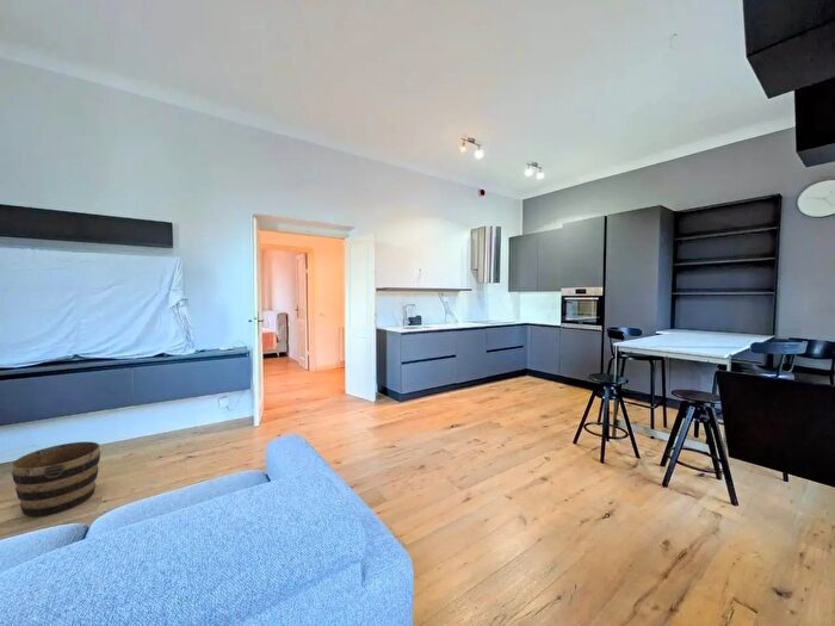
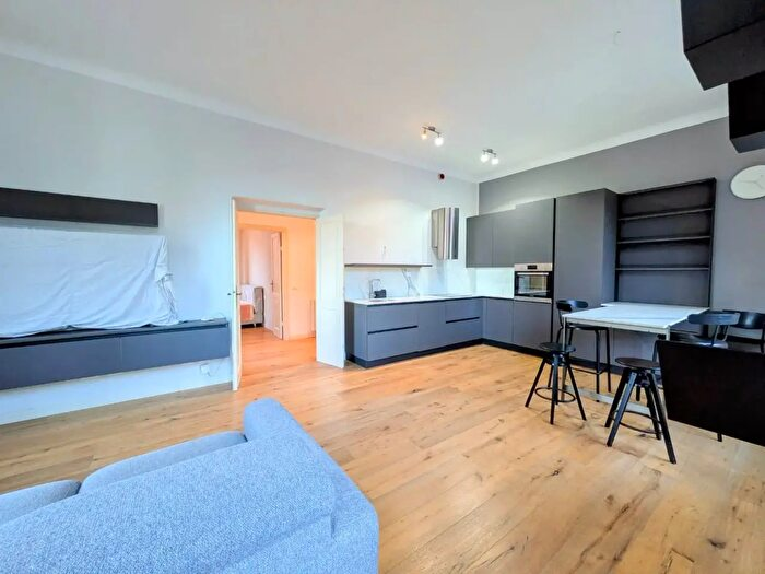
- bucket [11,441,101,517]
